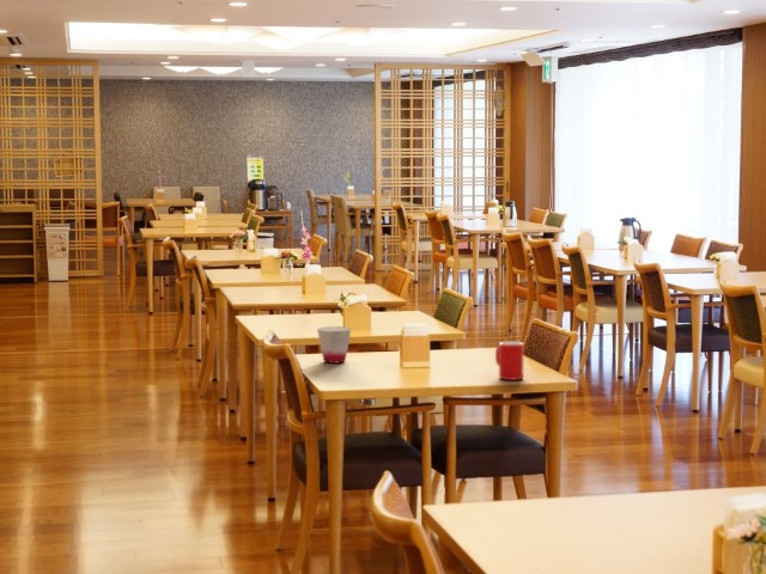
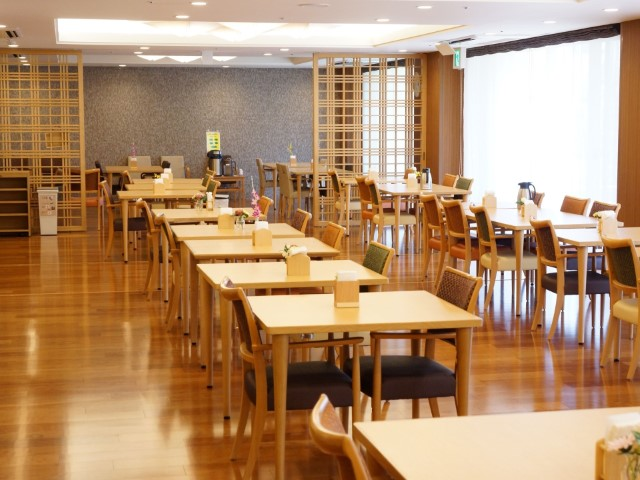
- cup [316,325,352,365]
- cup [494,340,524,381]
